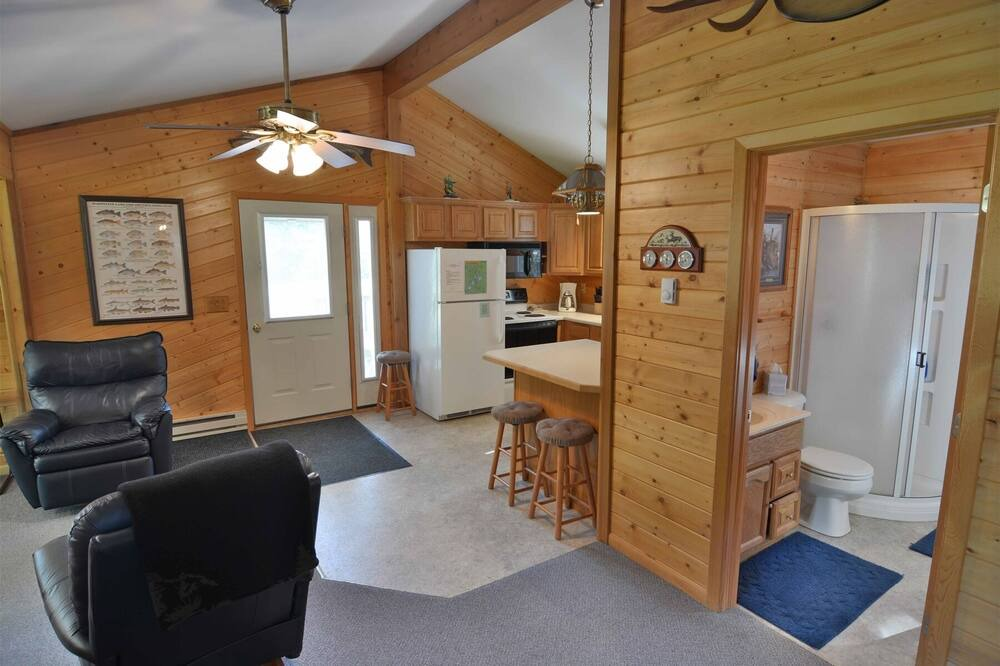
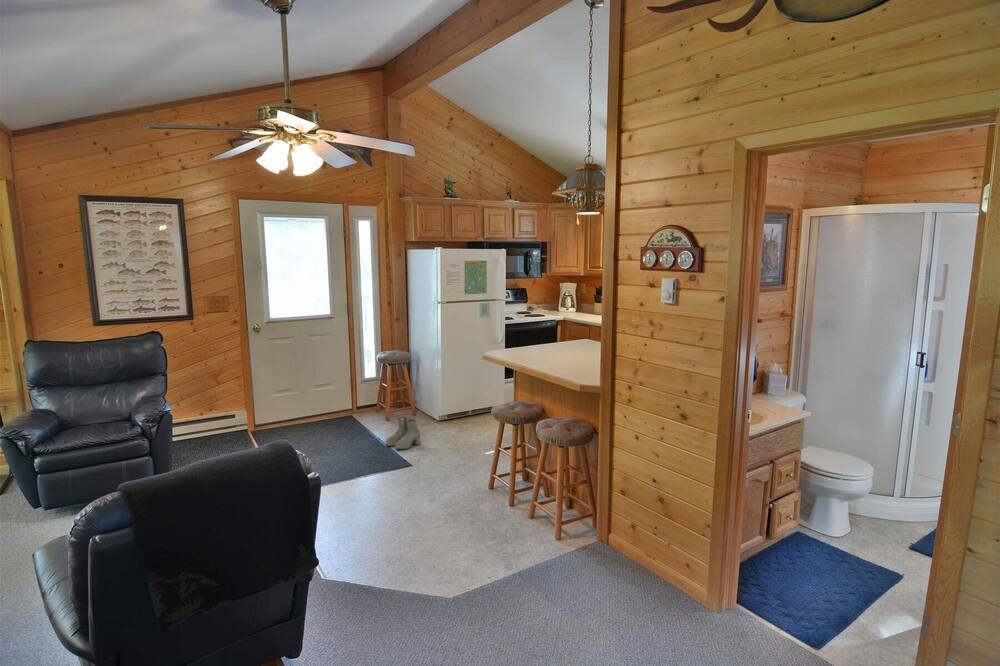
+ boots [385,416,421,450]
